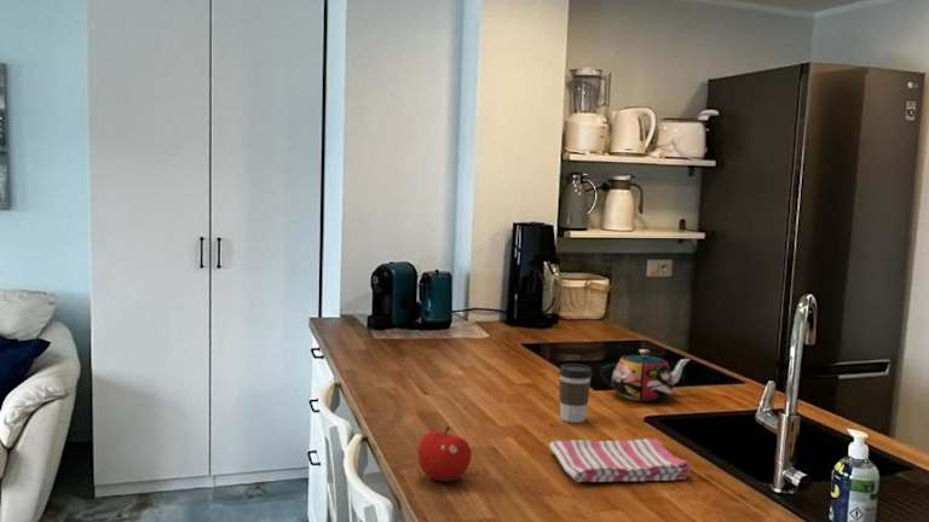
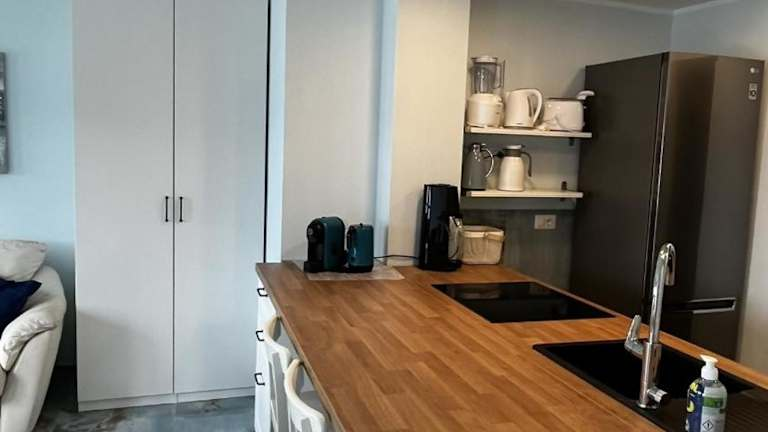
- coffee cup [558,362,593,424]
- dish towel [548,437,692,483]
- teapot [599,348,692,404]
- fruit [416,425,473,482]
